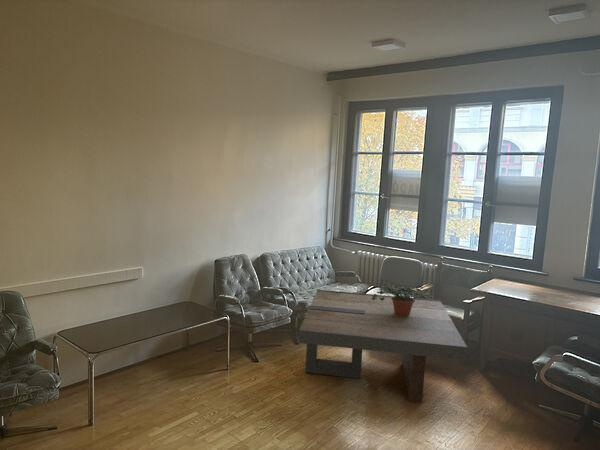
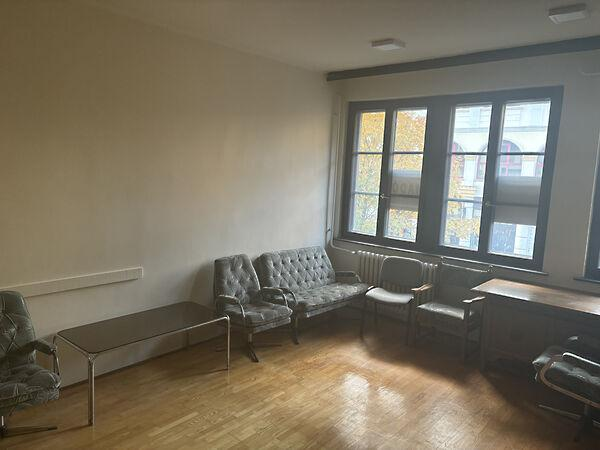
- potted plant [372,282,434,317]
- coffee table [297,289,469,404]
